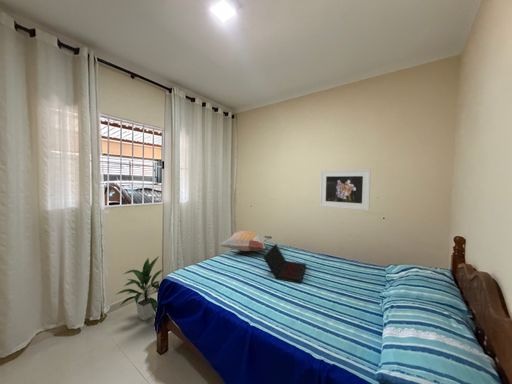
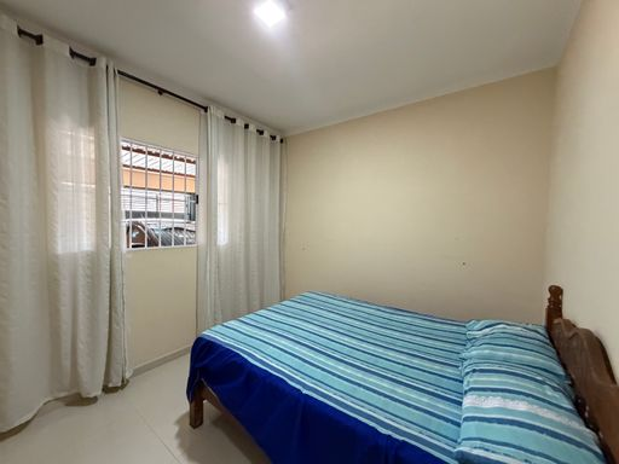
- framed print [319,168,372,212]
- indoor plant [114,255,164,322]
- decorative pillow [218,230,273,252]
- laptop [262,243,307,284]
